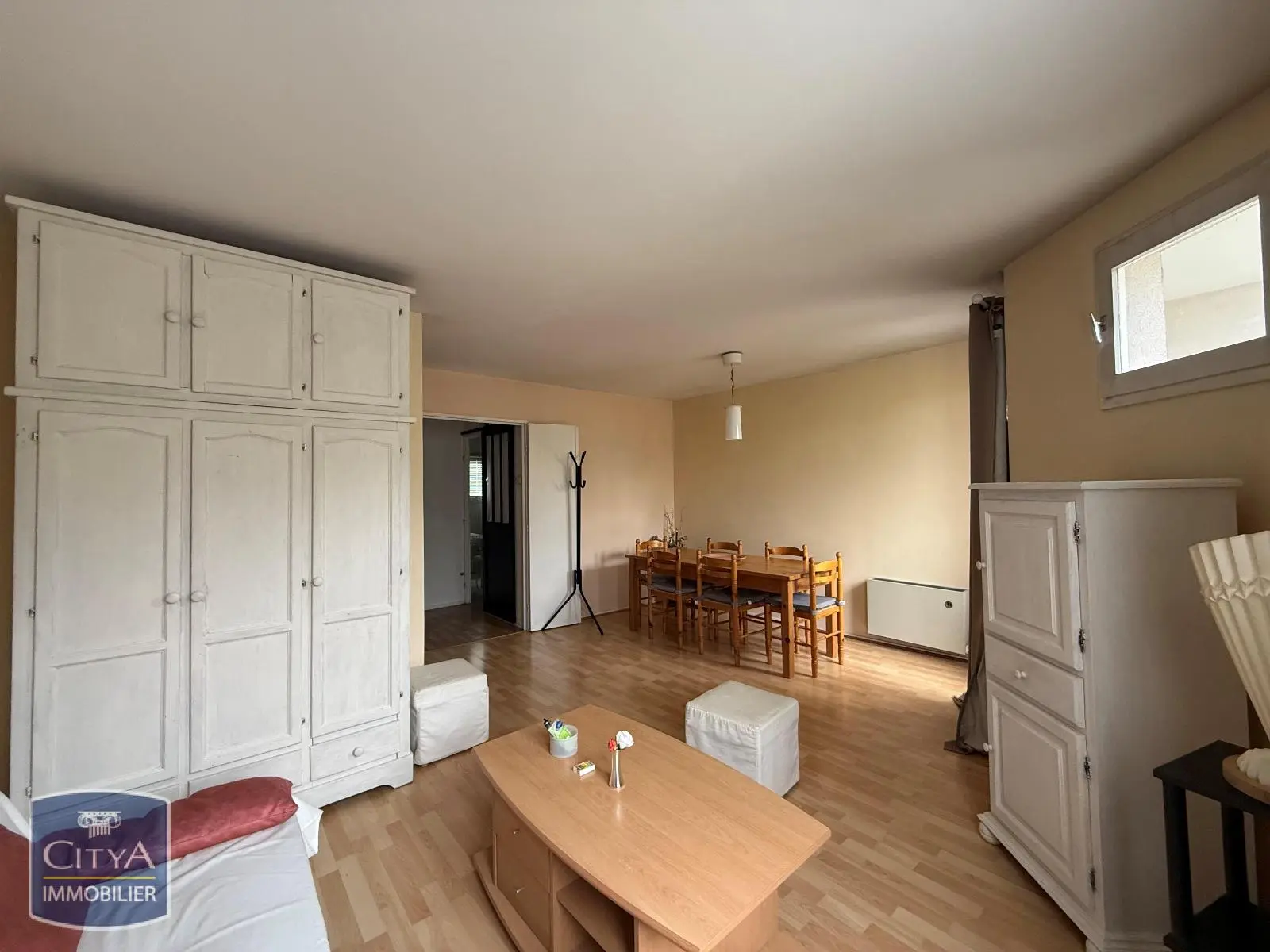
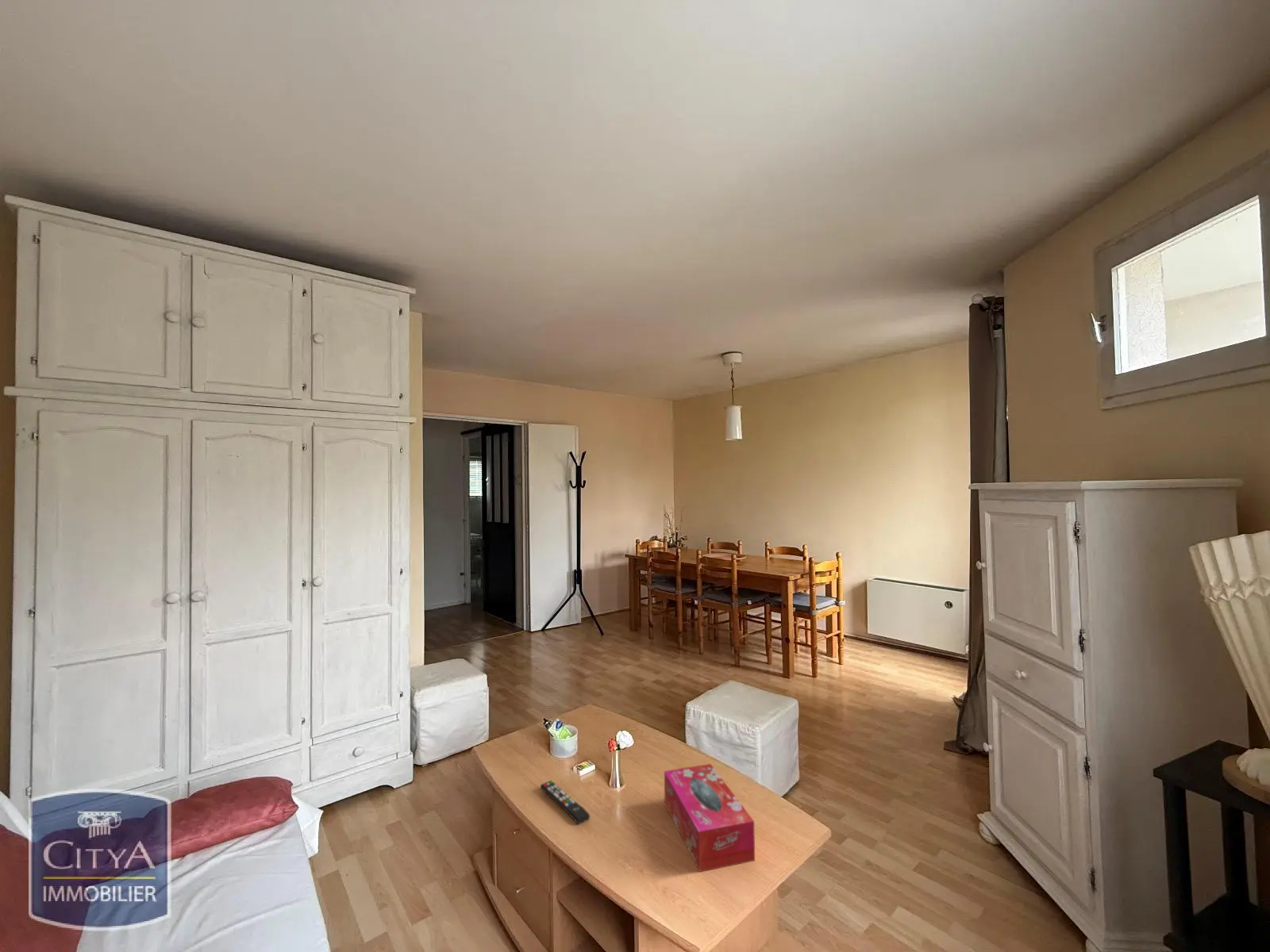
+ tissue box [664,763,756,873]
+ remote control [540,780,591,825]
